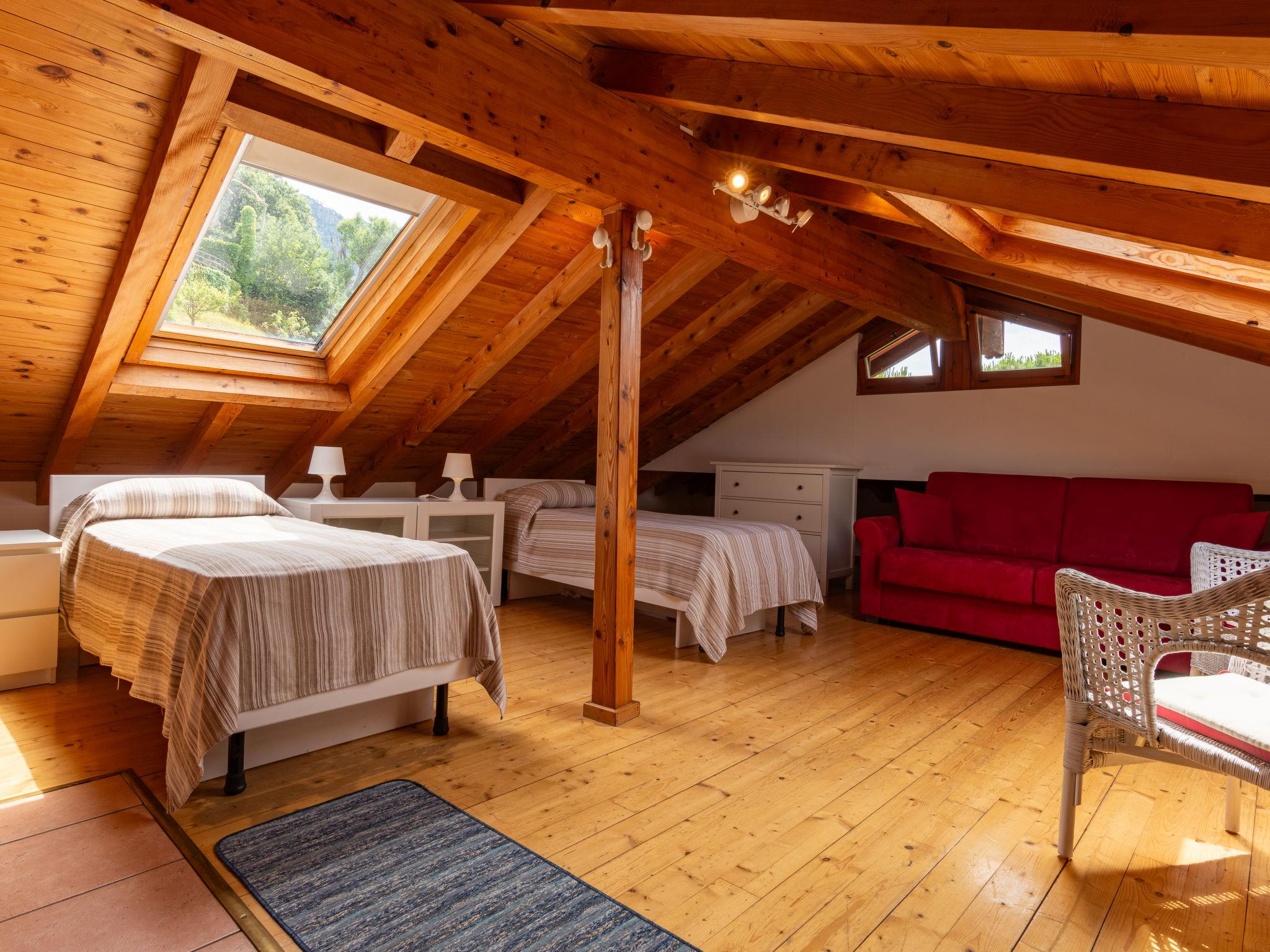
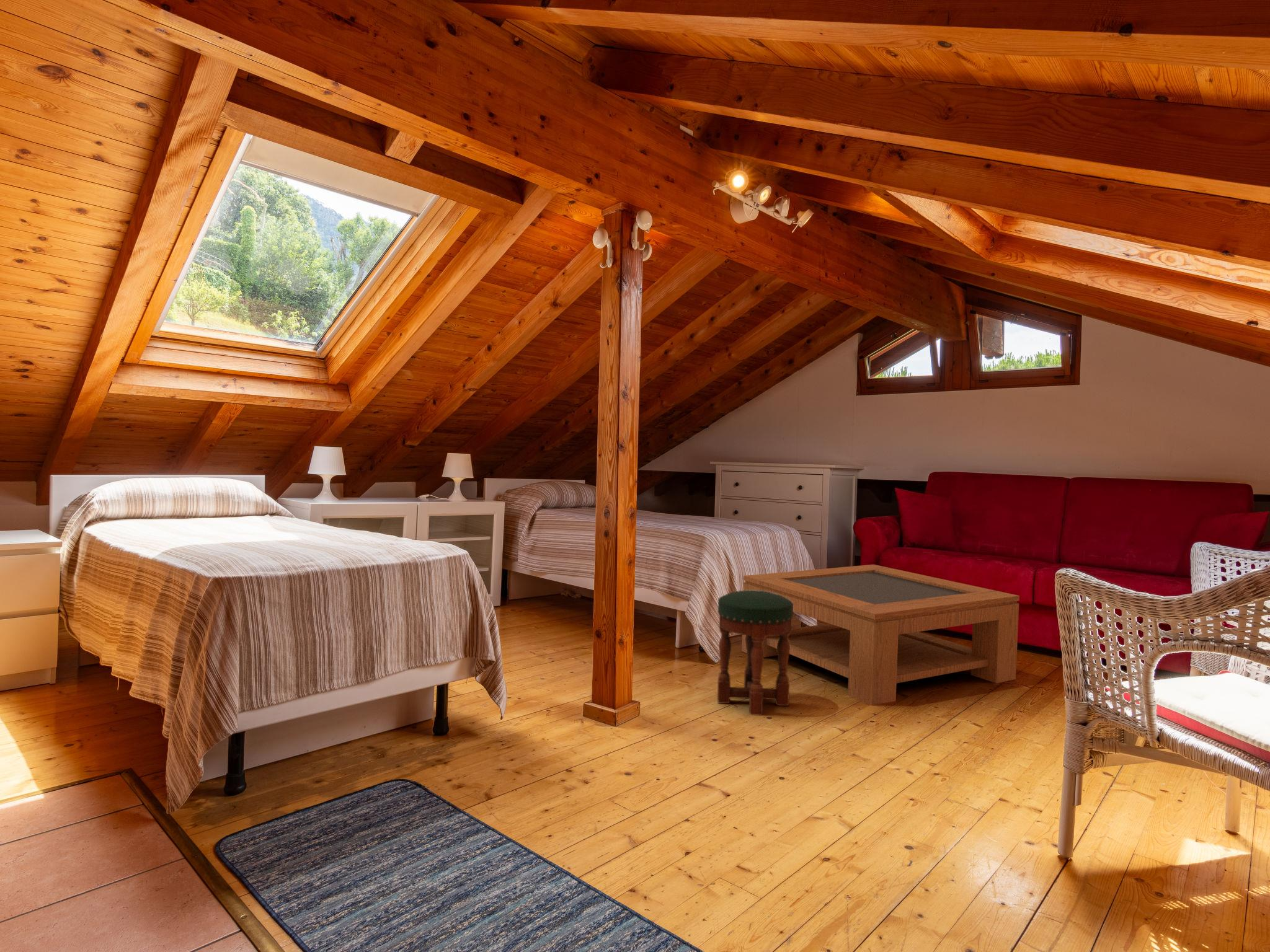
+ stool [717,590,794,716]
+ coffee table [741,564,1020,706]
